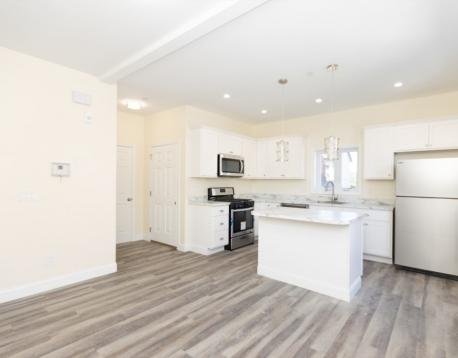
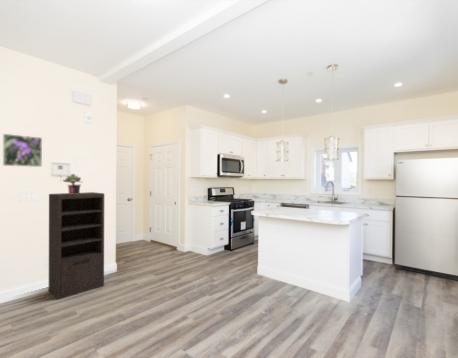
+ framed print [2,133,43,168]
+ shelving unit [48,191,105,301]
+ potted plant [62,173,83,194]
